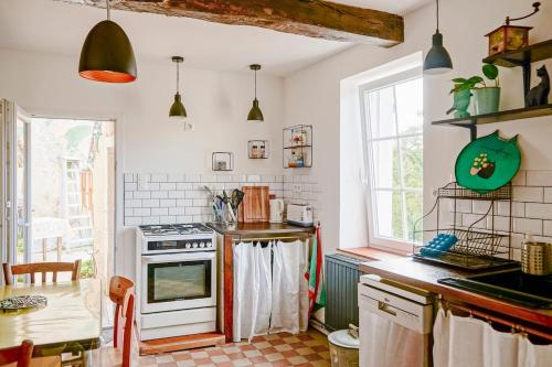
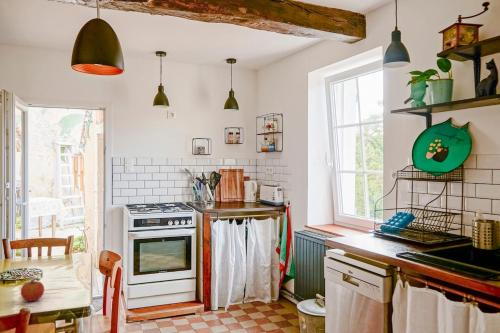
+ fruit [20,277,45,303]
